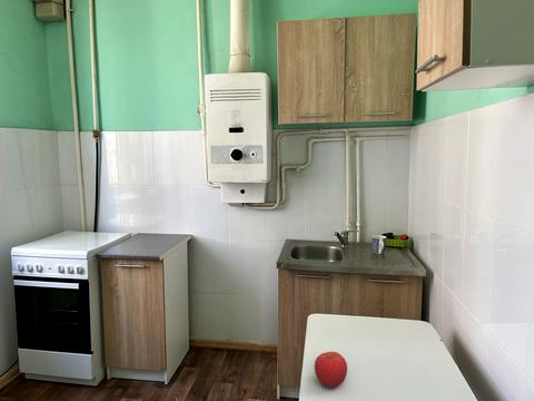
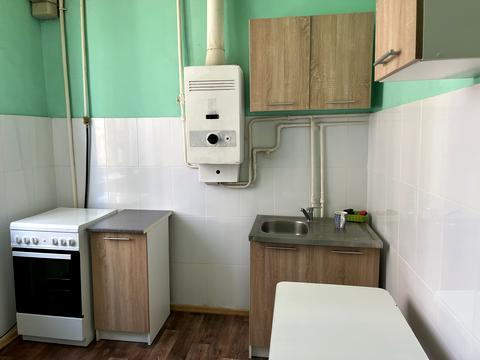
- fruit [314,351,348,389]
